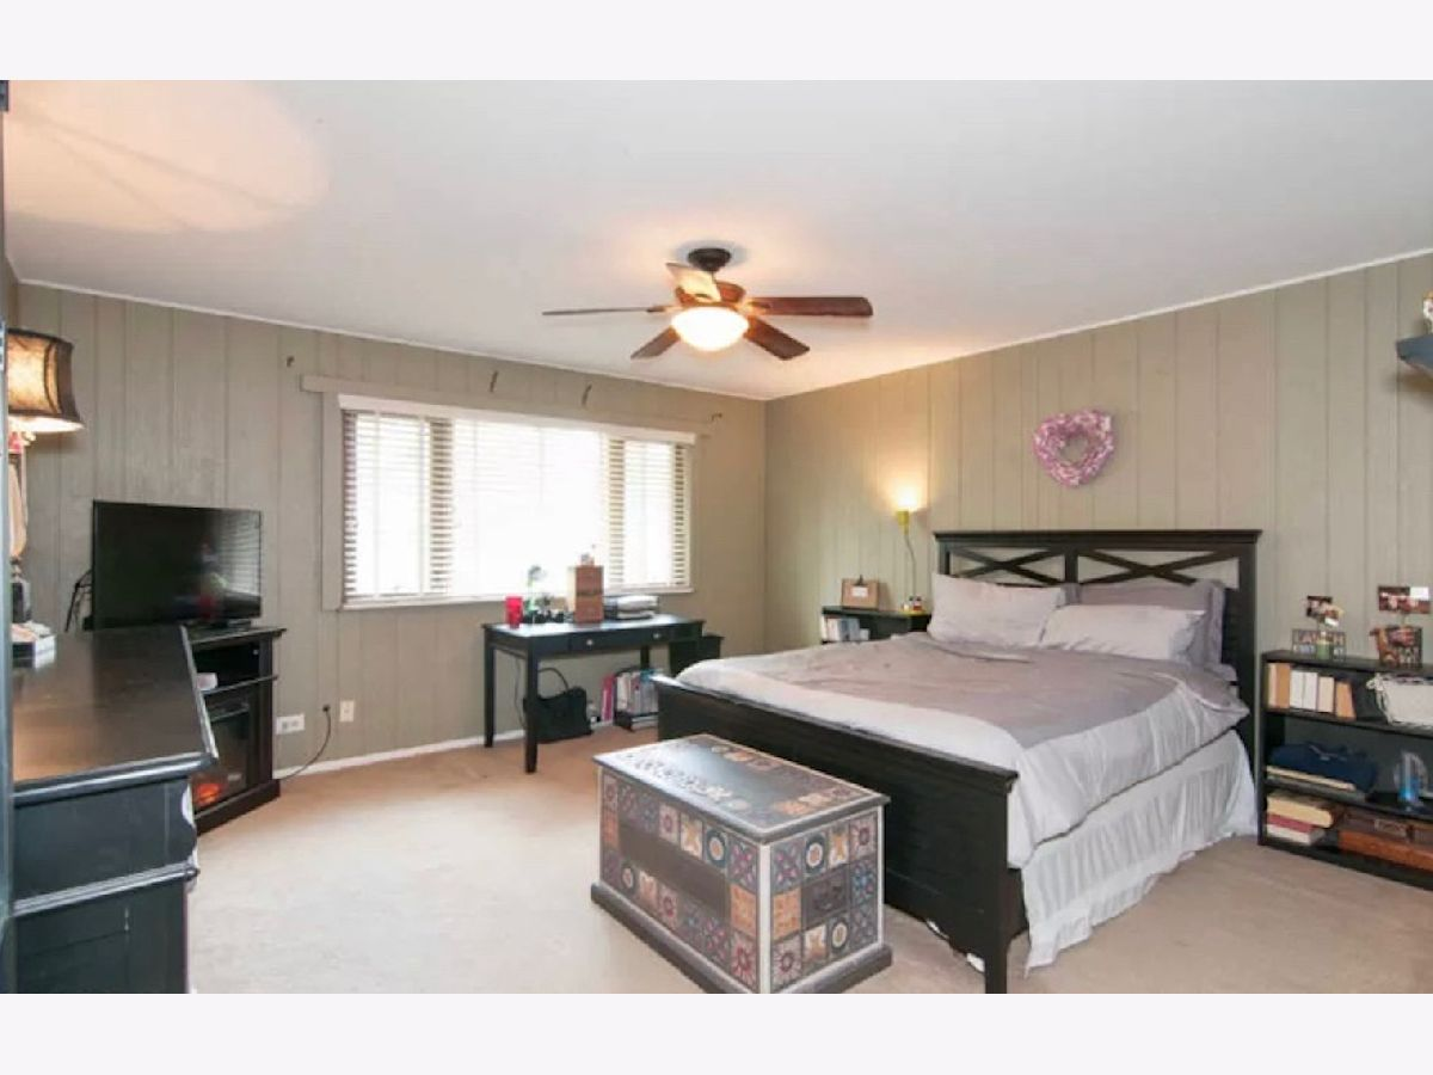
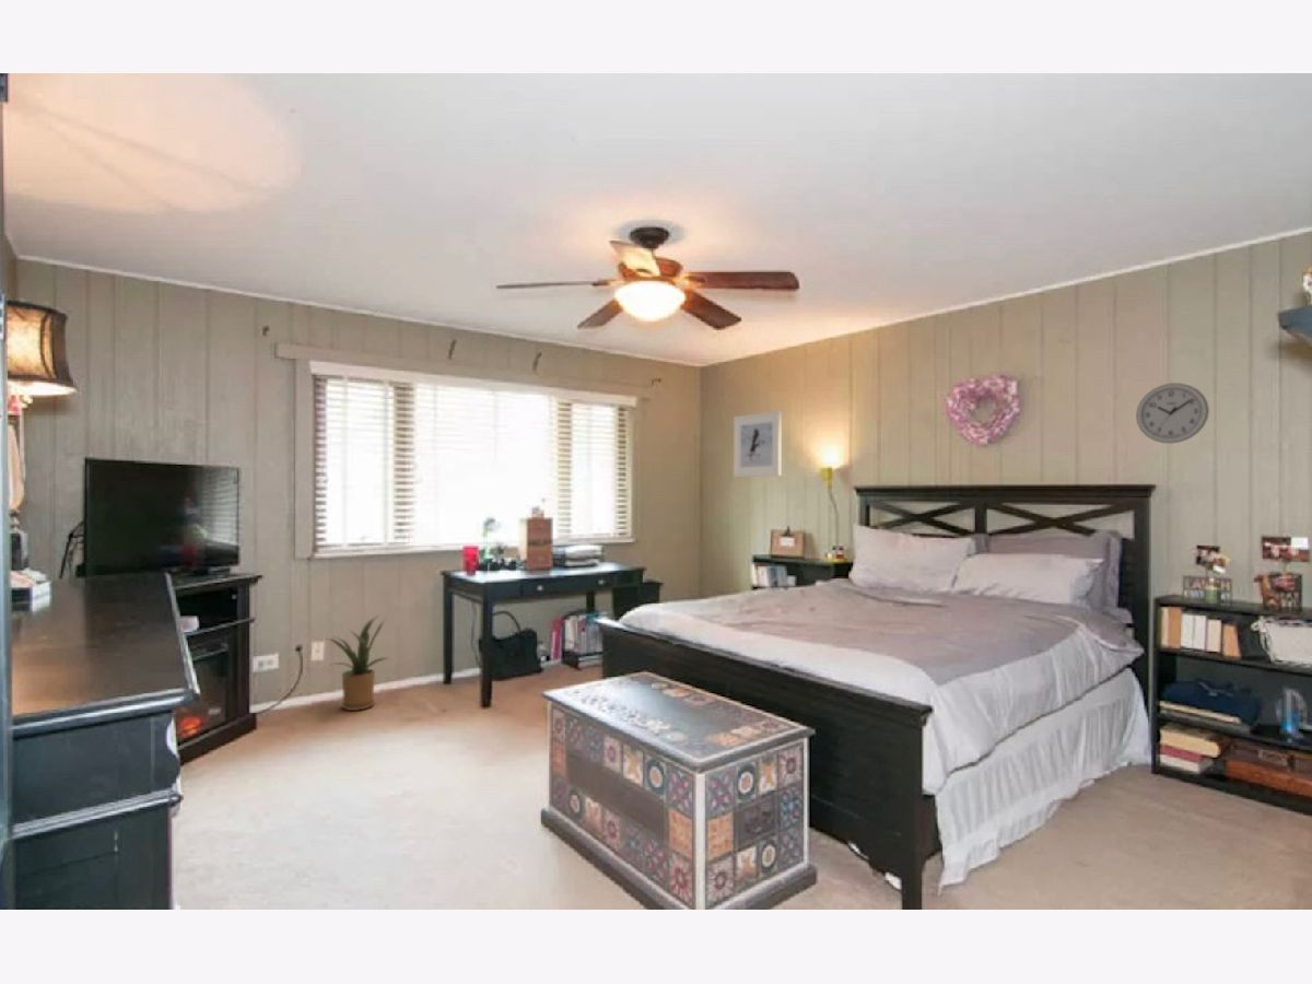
+ wall clock [1135,382,1210,445]
+ house plant [327,614,391,712]
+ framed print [733,410,783,478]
